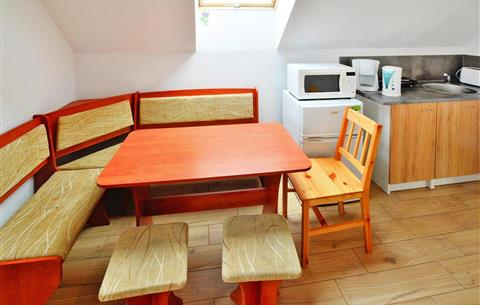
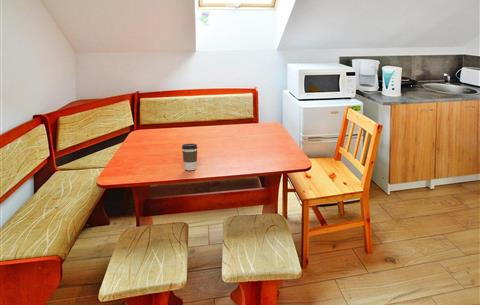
+ coffee cup [181,143,199,171]
